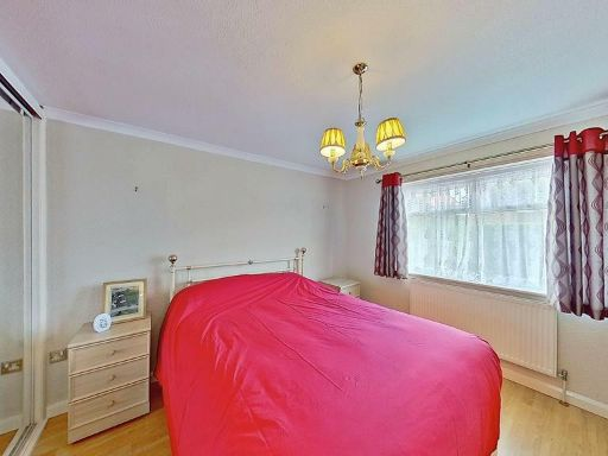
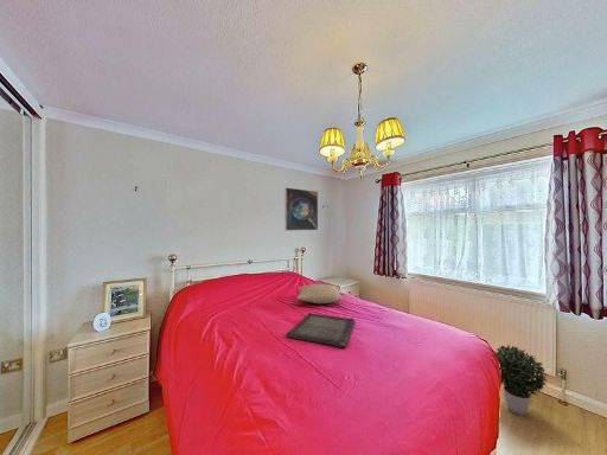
+ serving tray [286,312,356,348]
+ potted plant [493,344,549,417]
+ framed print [283,186,319,232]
+ pillow [295,283,345,305]
